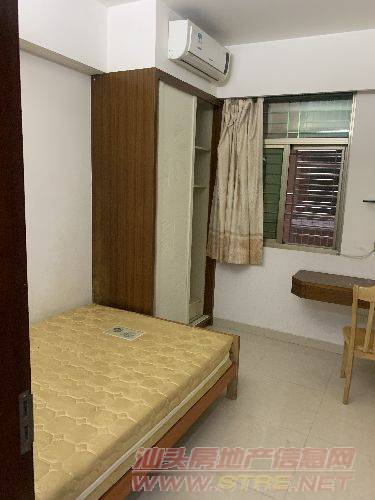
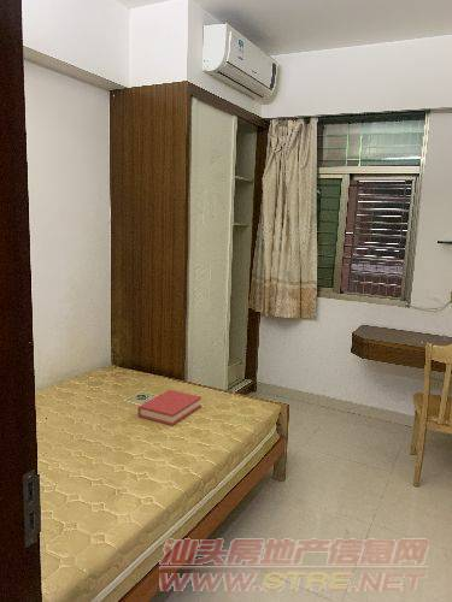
+ hardback book [136,389,202,426]
